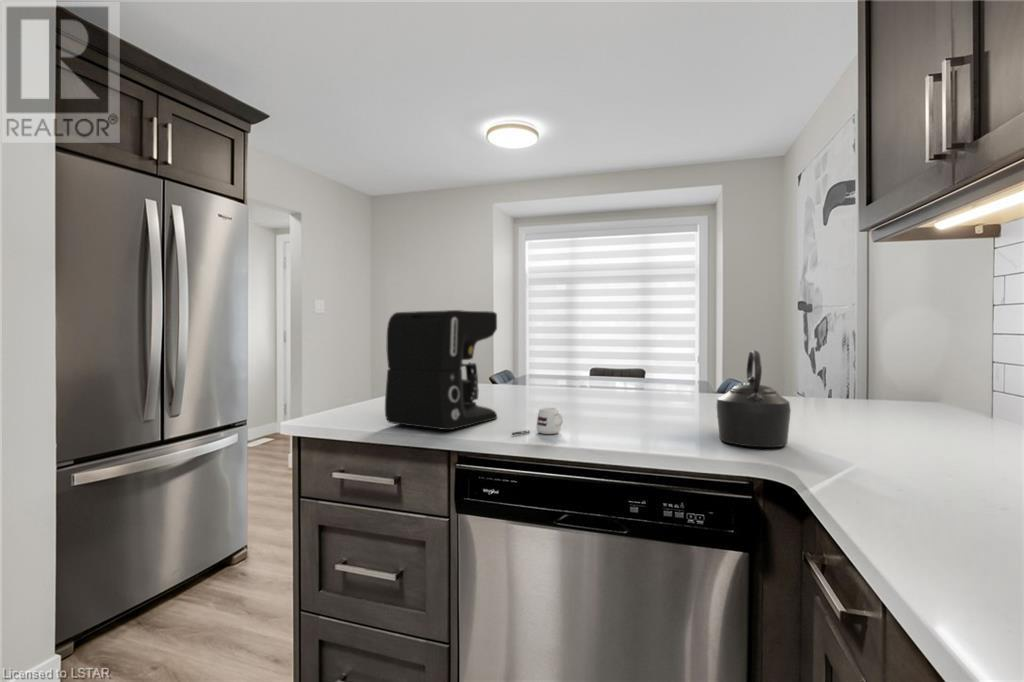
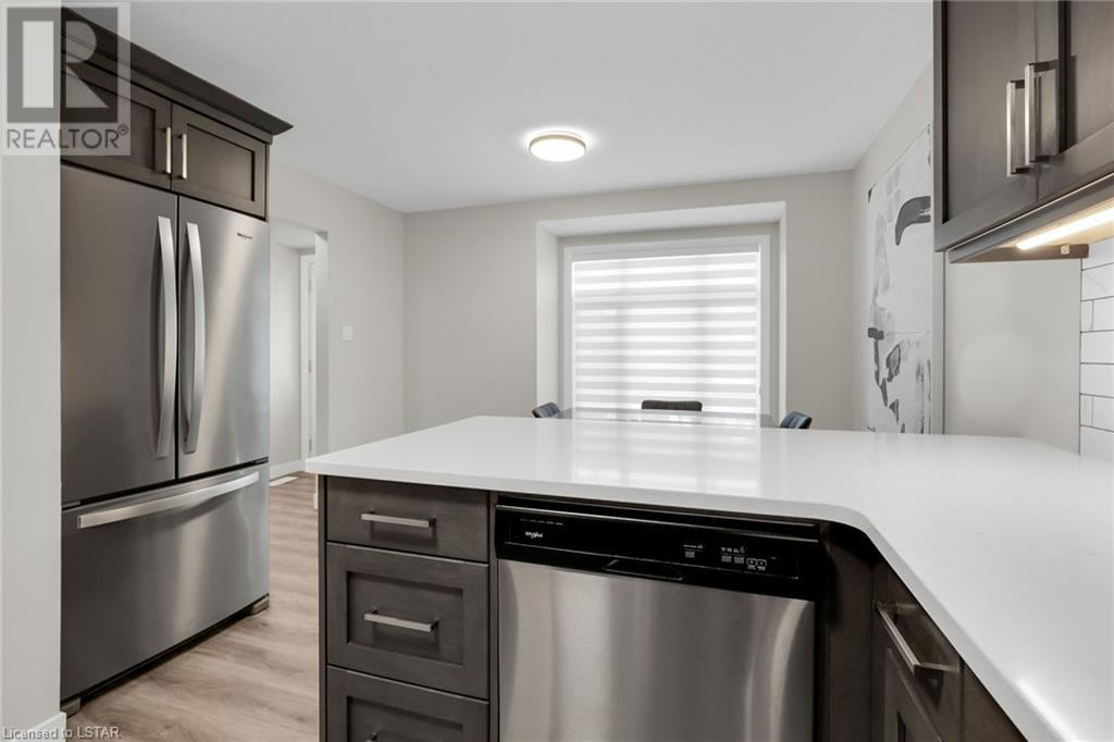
- mug [511,407,564,436]
- kettle [716,349,792,448]
- coffee maker [384,309,498,431]
